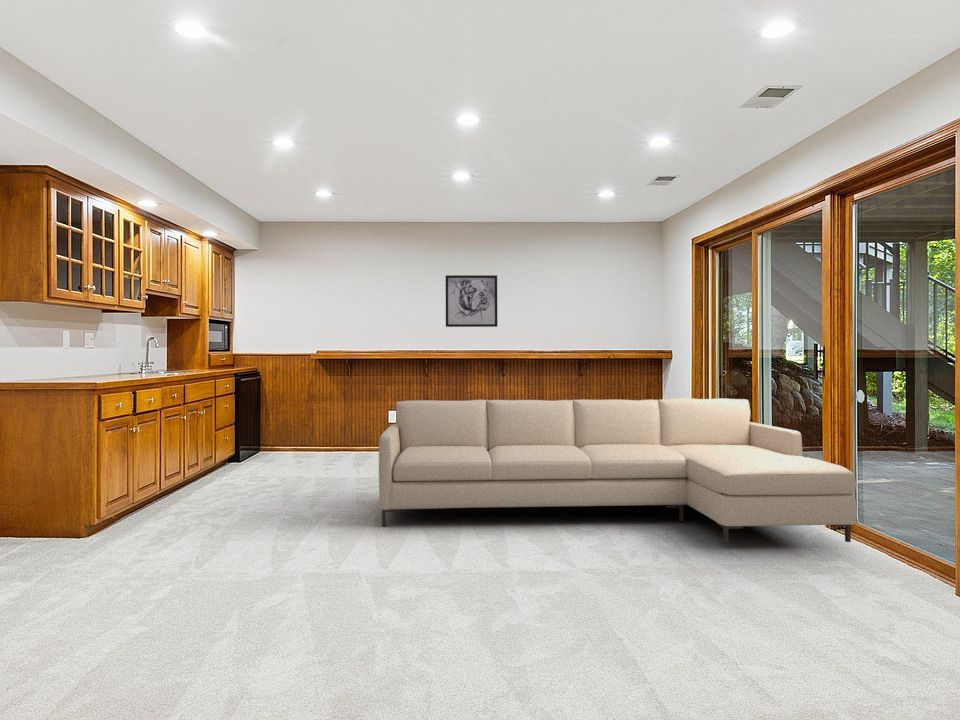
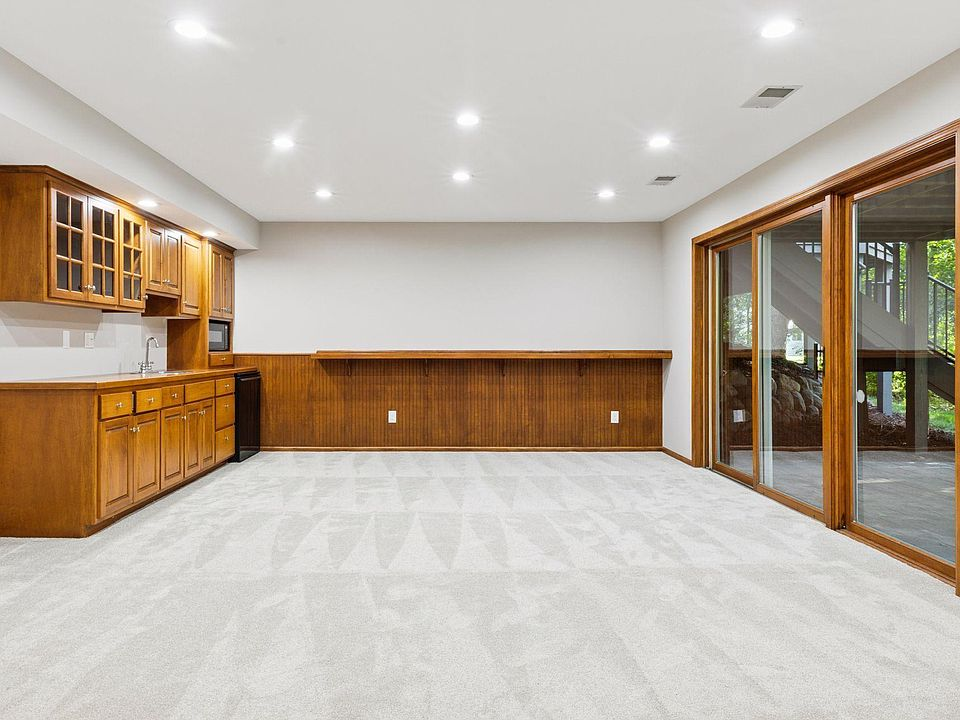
- wall art [445,274,498,328]
- sofa [378,397,858,545]
